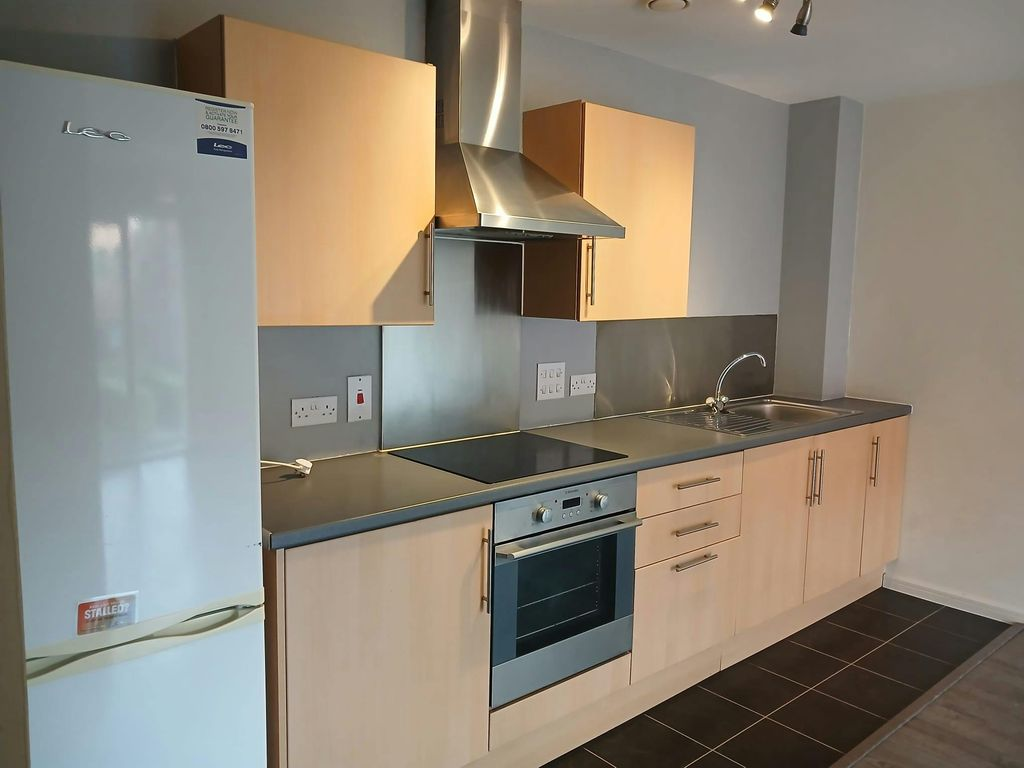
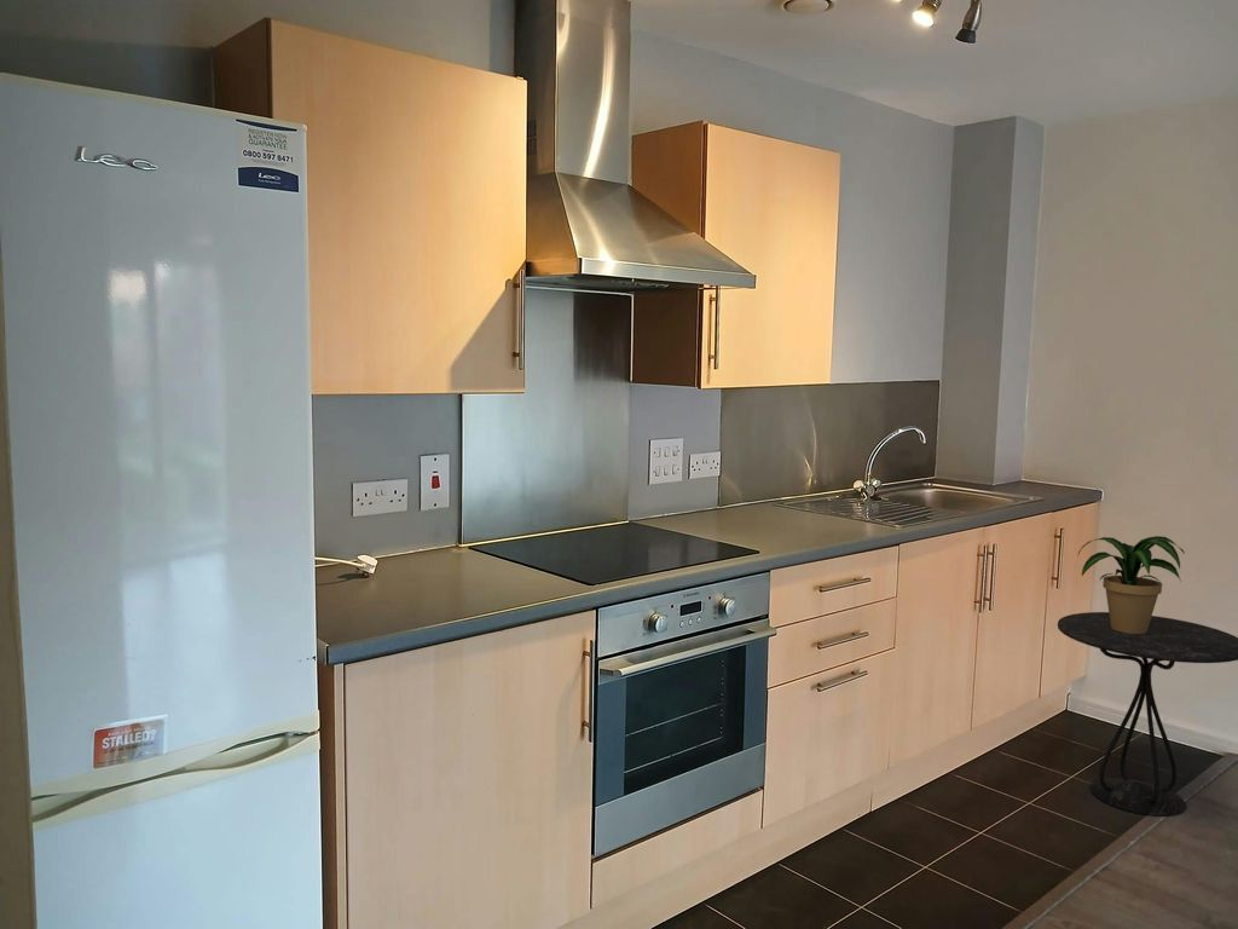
+ side table [1057,611,1238,817]
+ potted plant [1077,535,1186,634]
